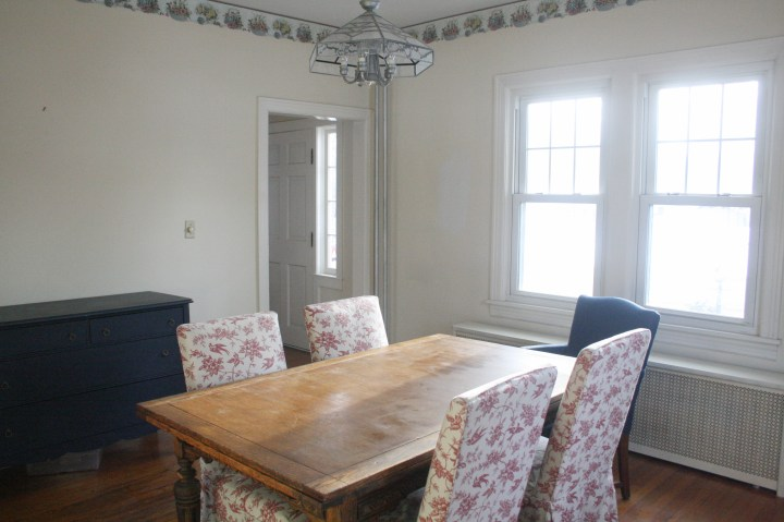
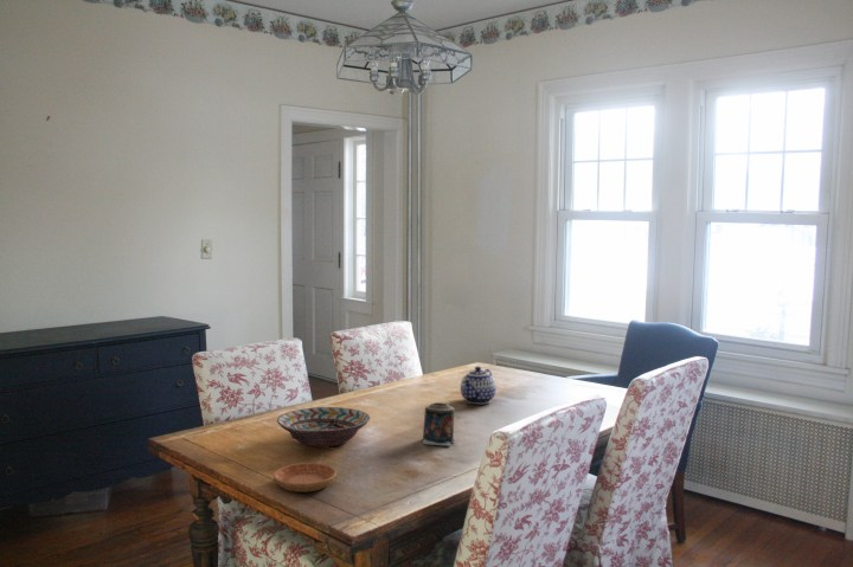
+ decorative bowl [276,406,371,447]
+ teapot [460,366,498,405]
+ candle [422,401,456,447]
+ saucer [272,462,338,494]
